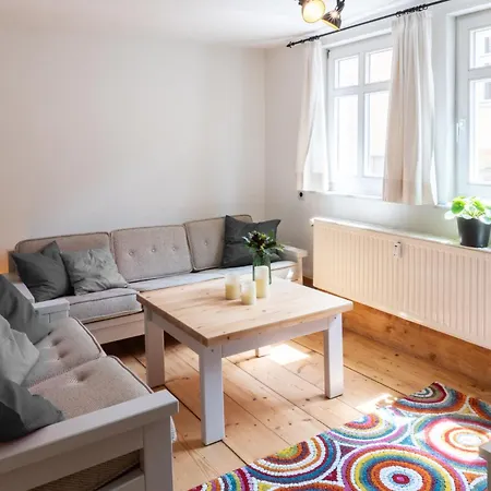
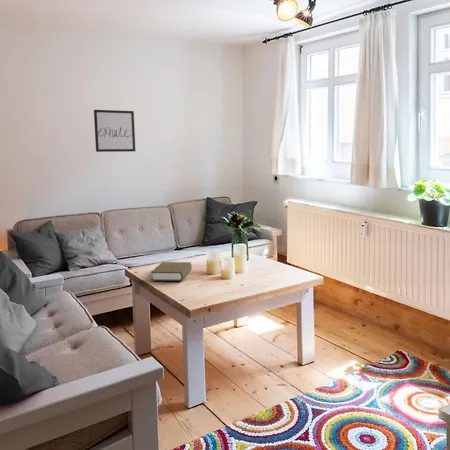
+ book [150,261,193,282]
+ wall art [93,109,136,153]
